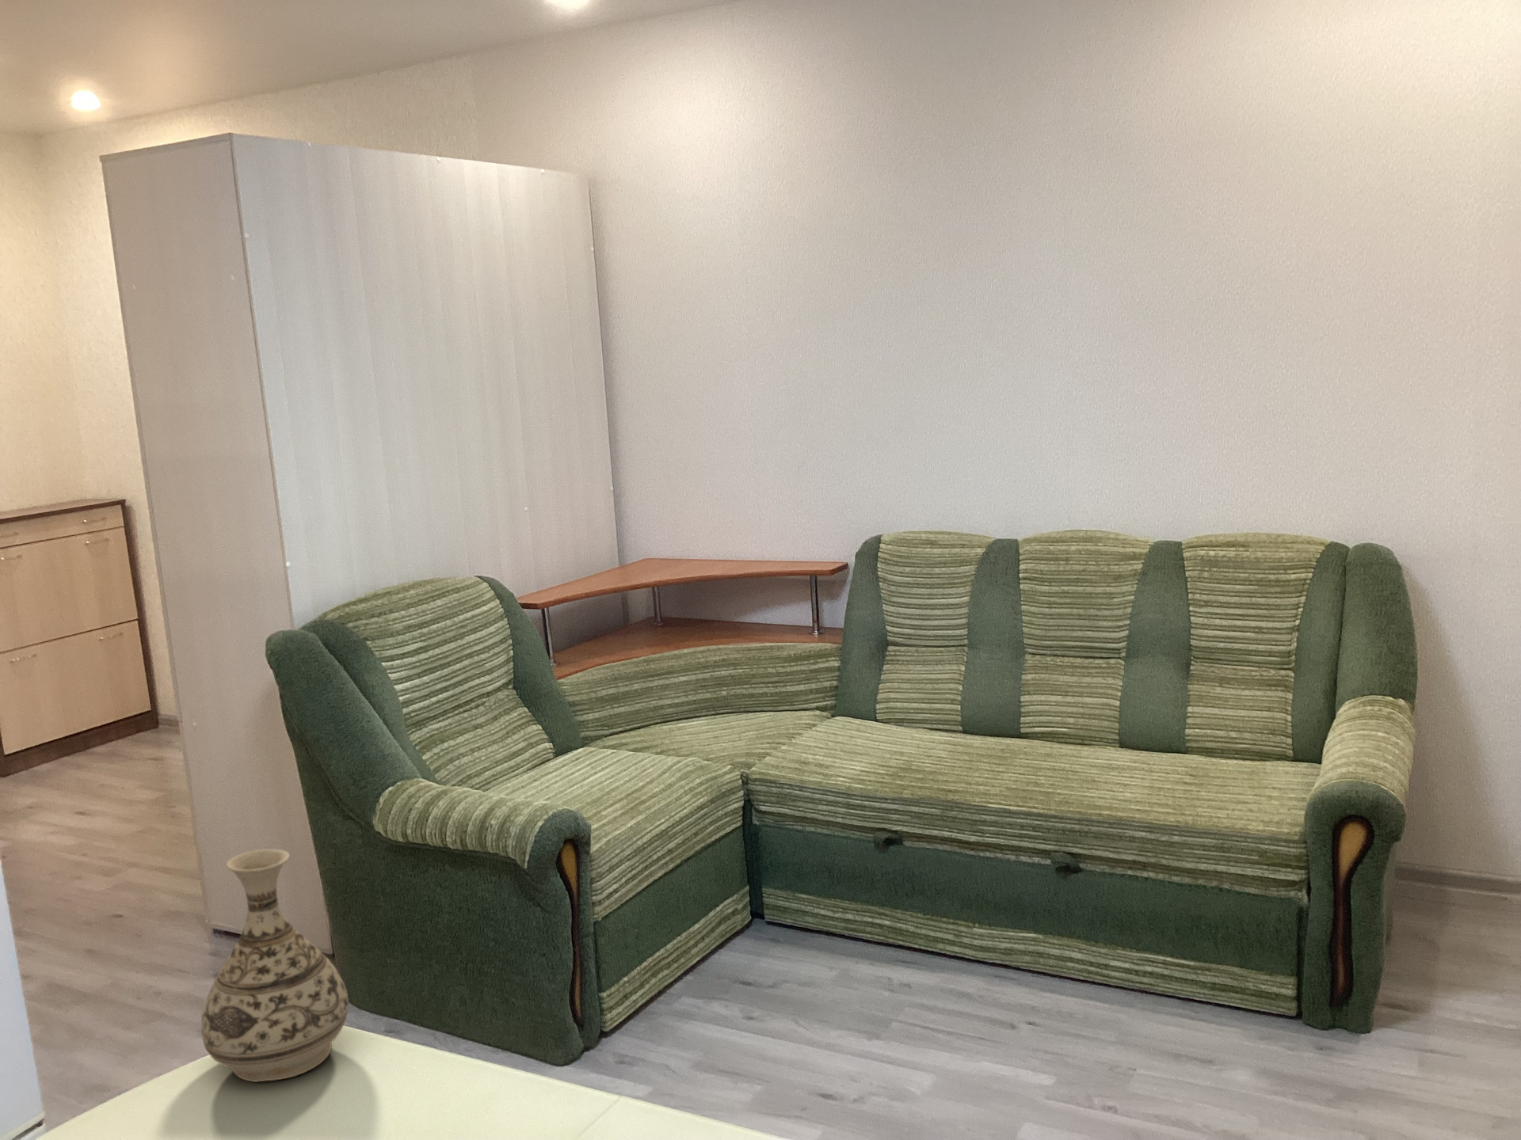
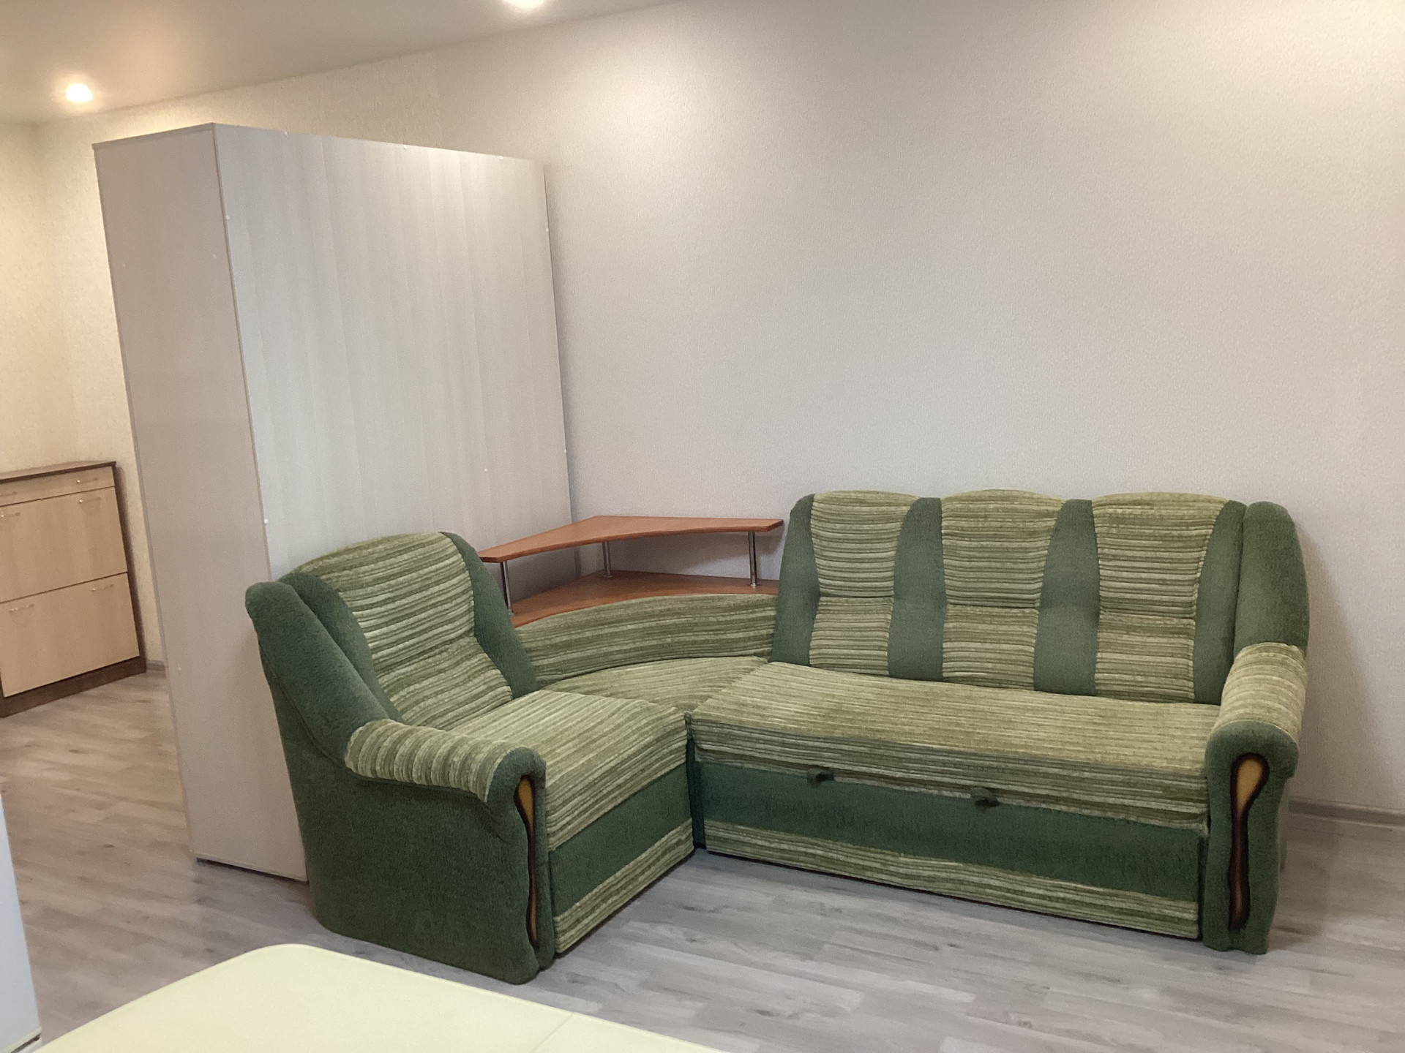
- vase [200,849,350,1083]
